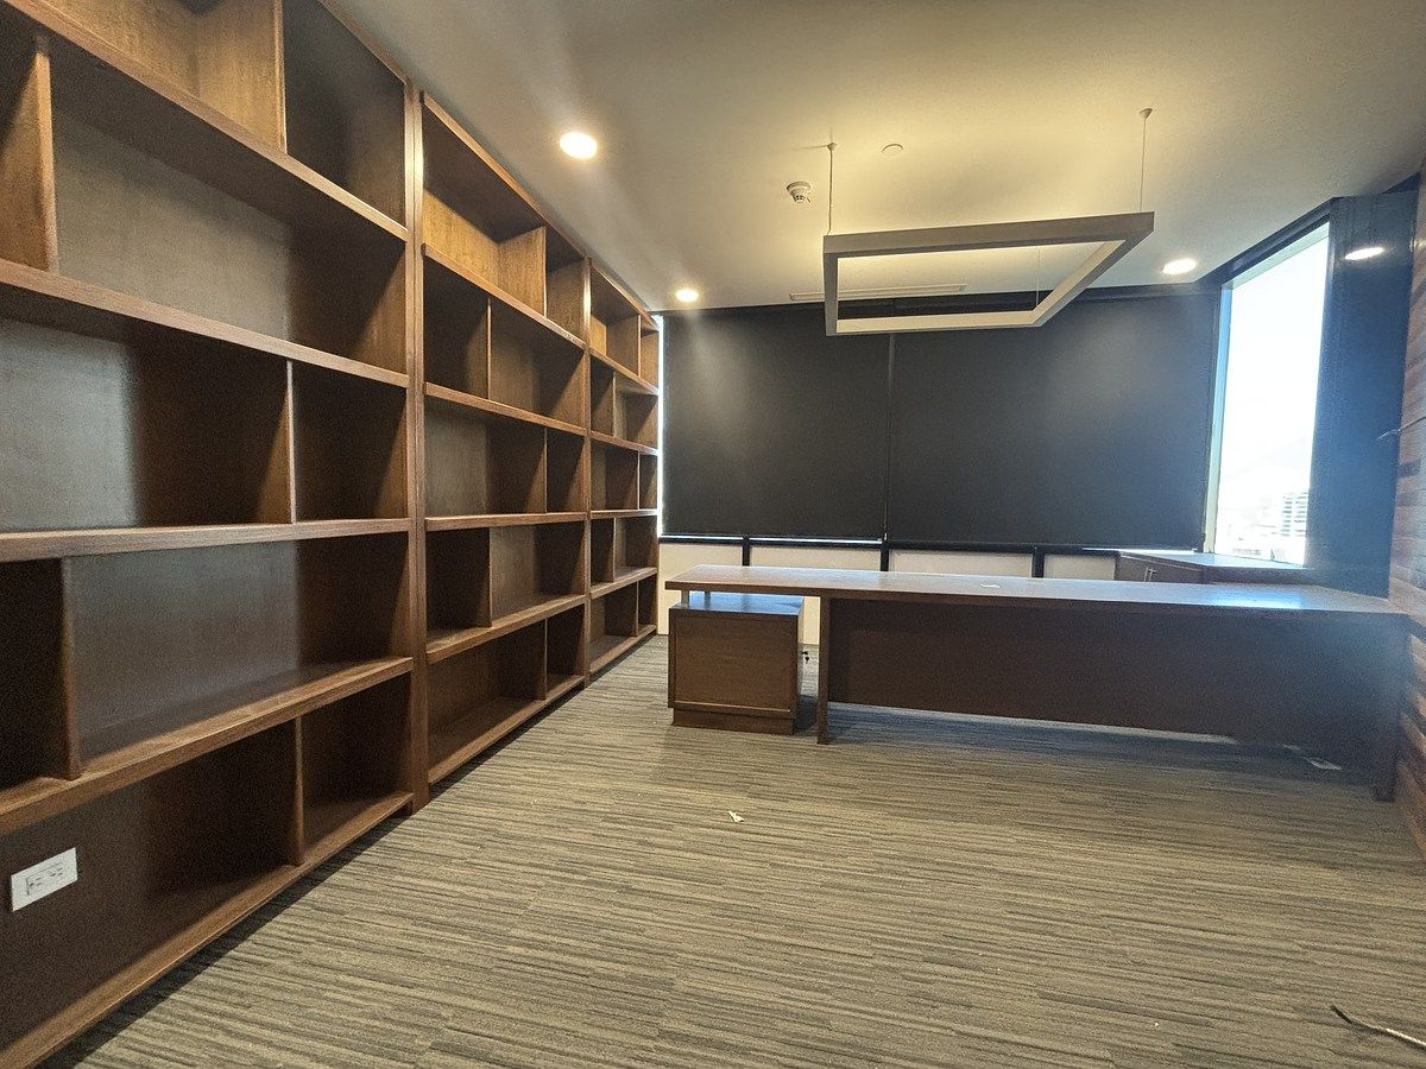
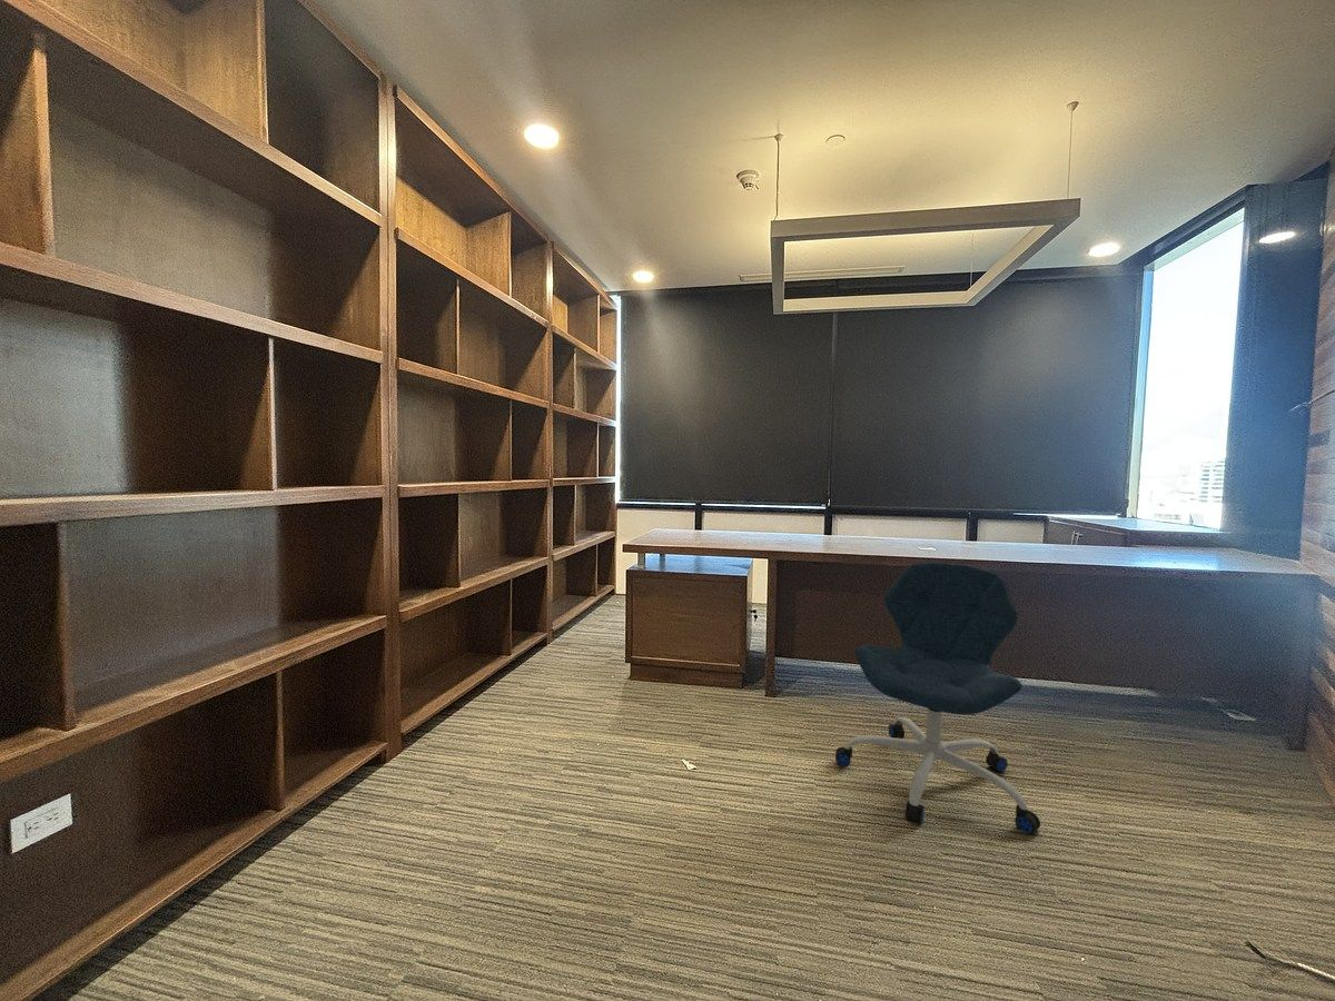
+ office chair [834,561,1041,835]
